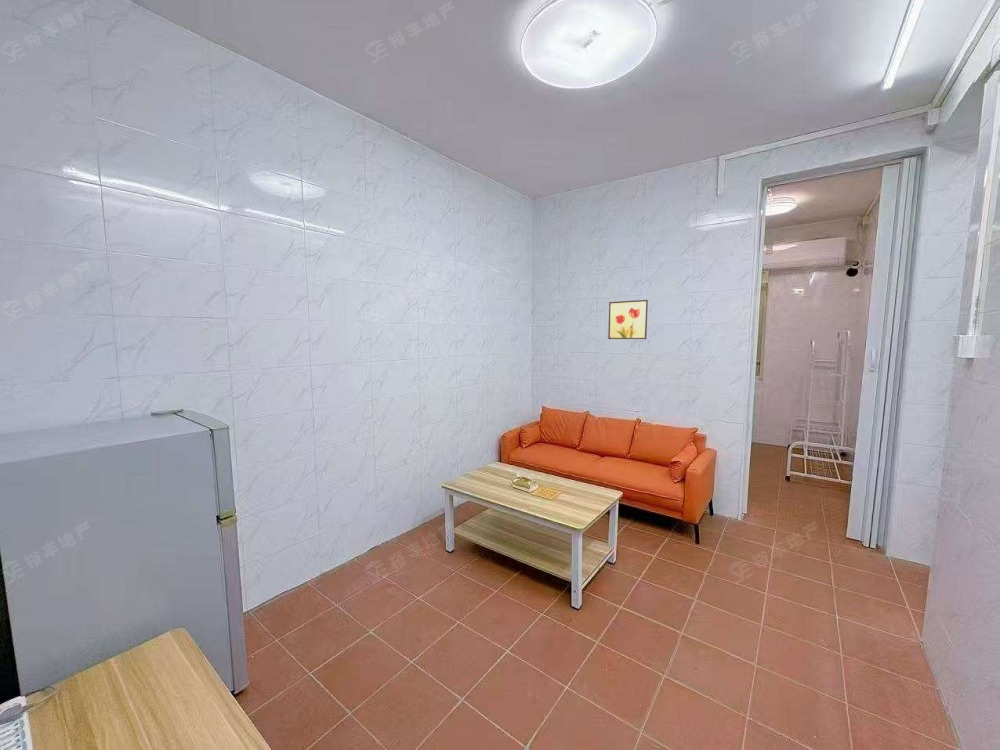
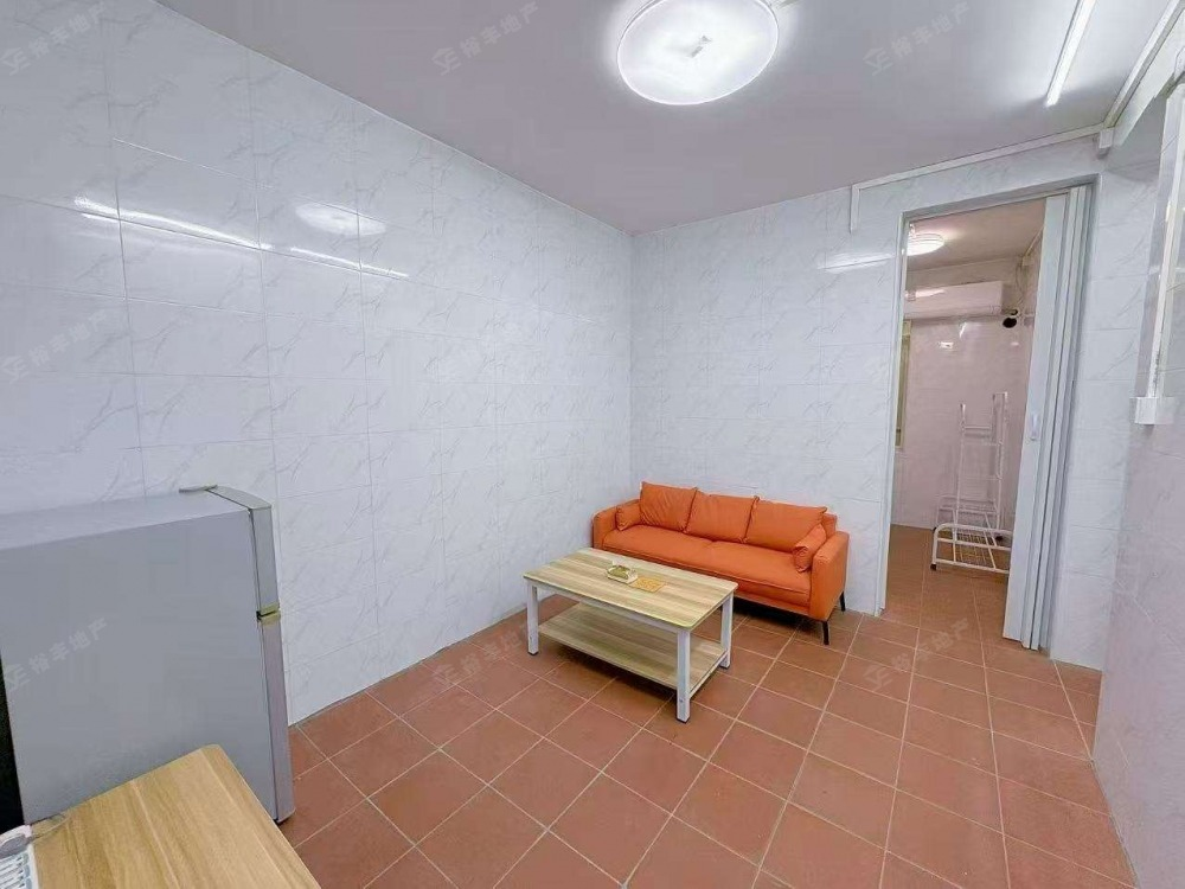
- wall art [607,299,649,340]
